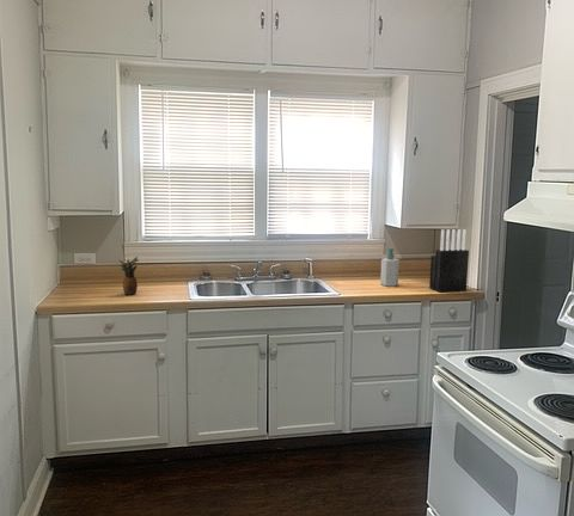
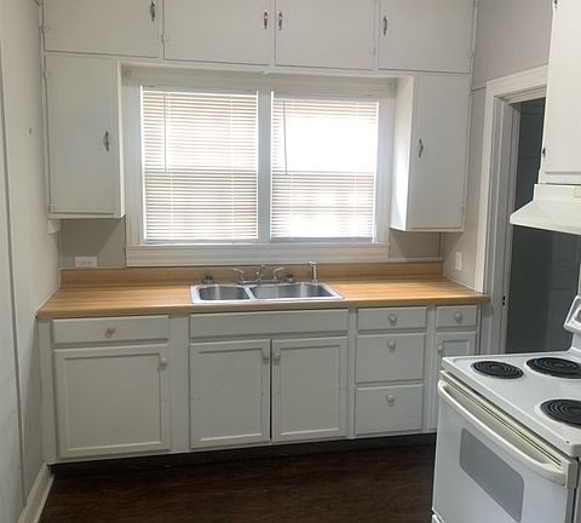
- fruit [118,256,140,296]
- knife block [428,228,470,293]
- soap bottle [379,247,401,288]
